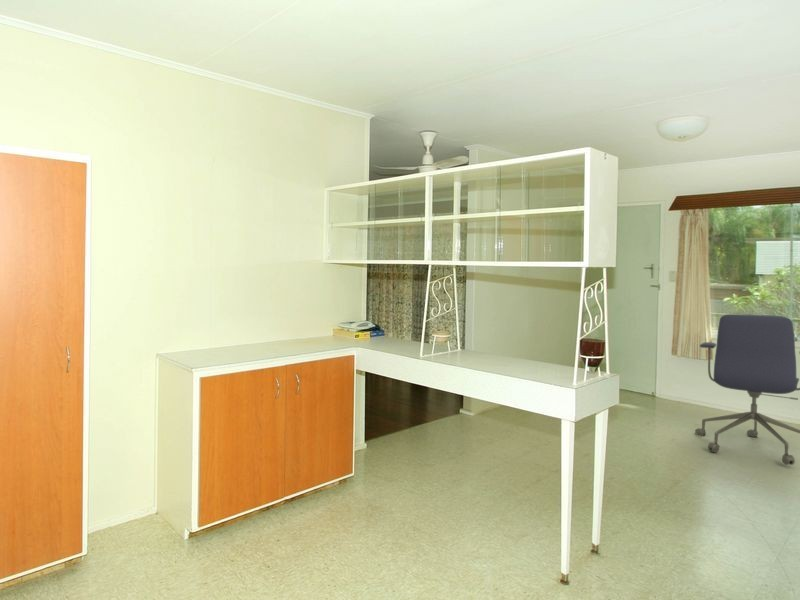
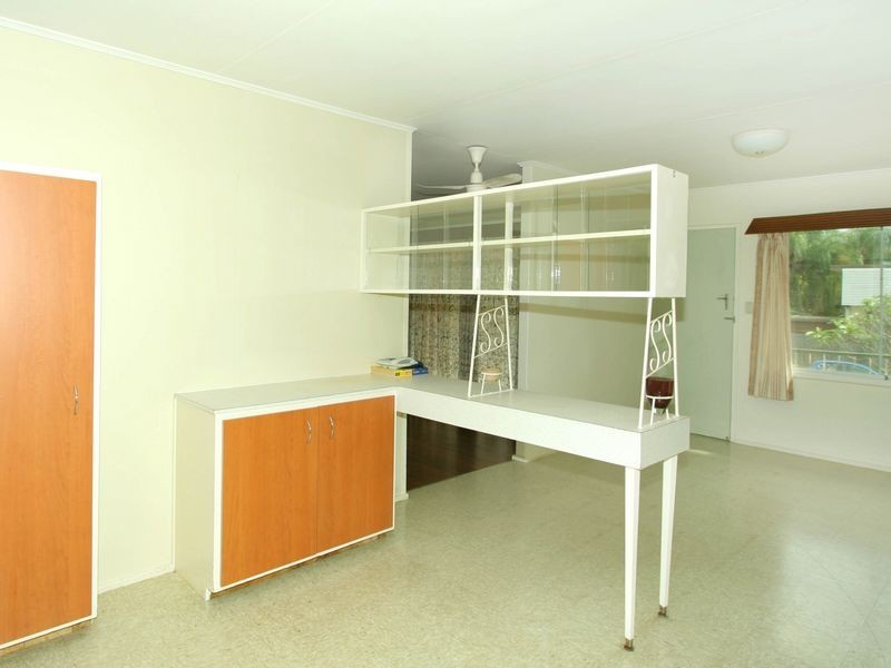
- office chair [694,313,800,466]
